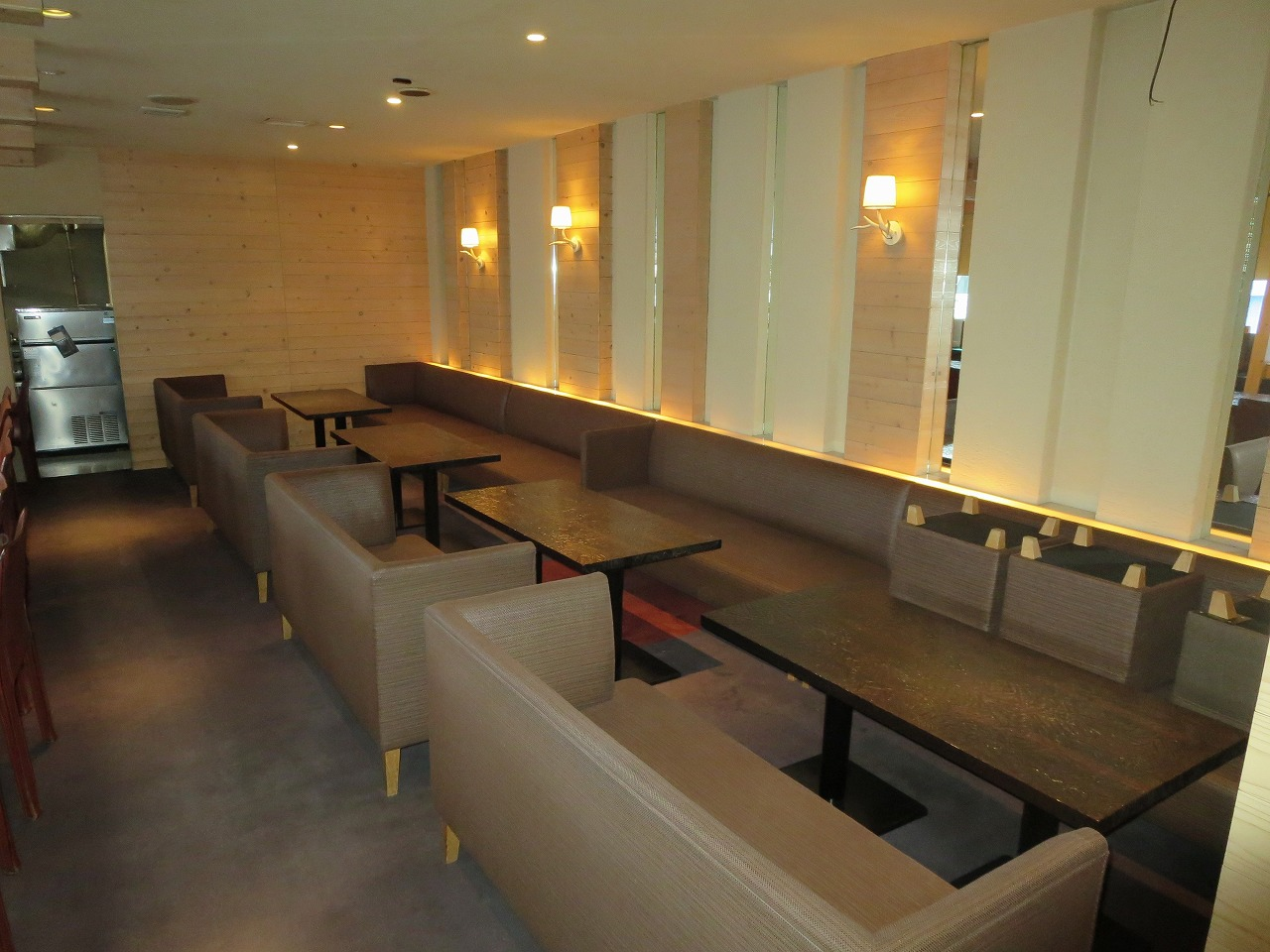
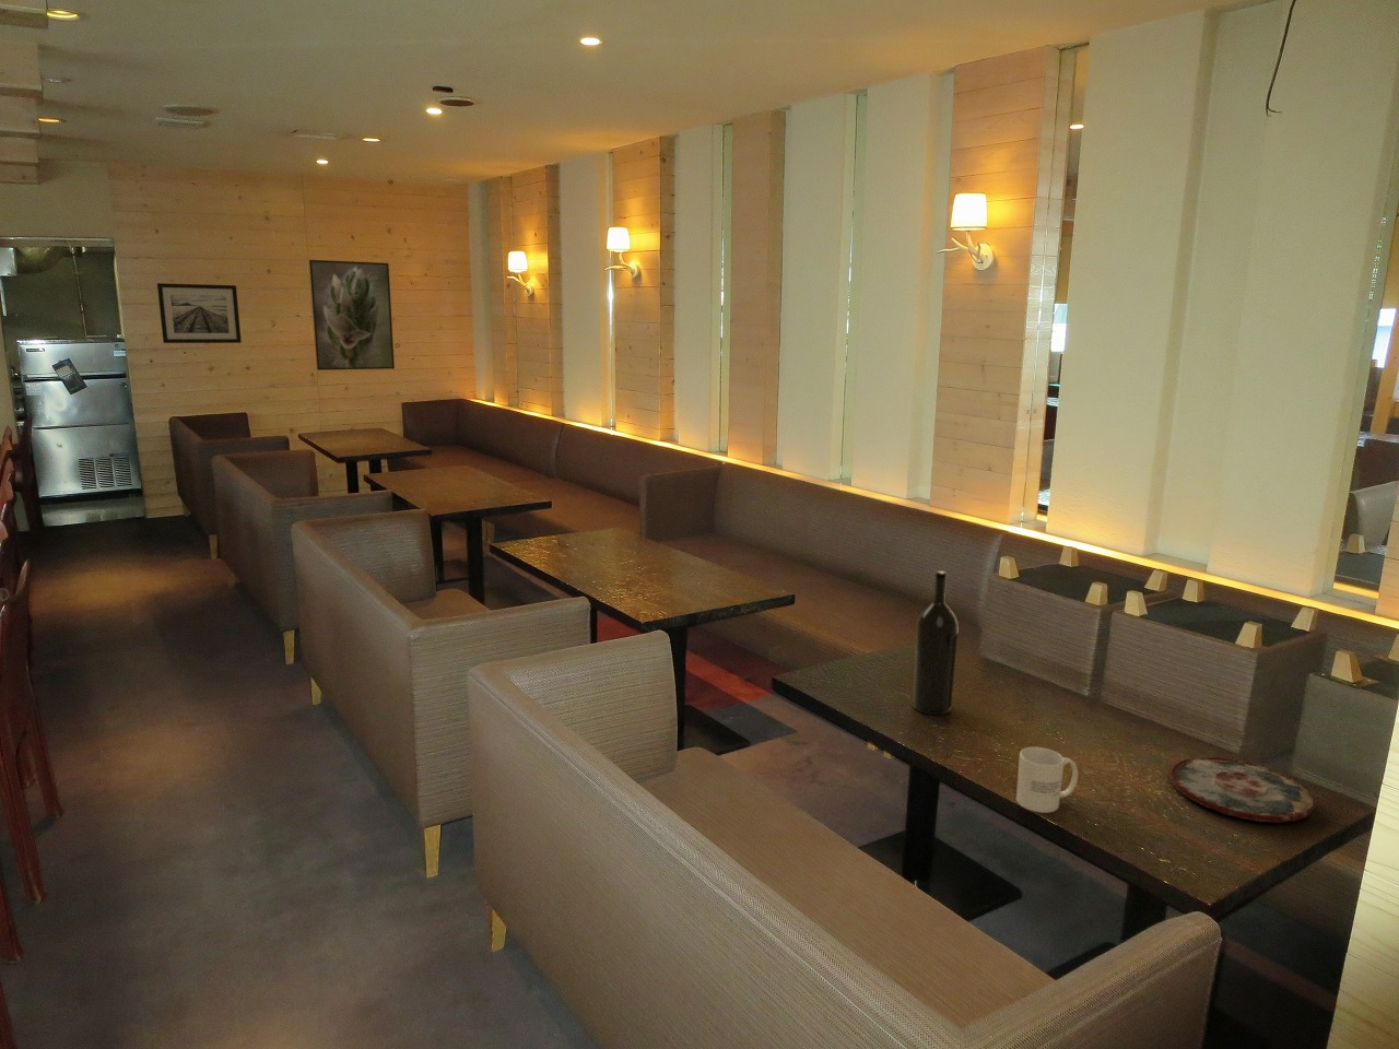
+ plate [1170,756,1315,824]
+ mug [1016,746,1078,814]
+ wall art [156,282,242,344]
+ wine bottle [912,571,958,716]
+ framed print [308,259,395,371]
